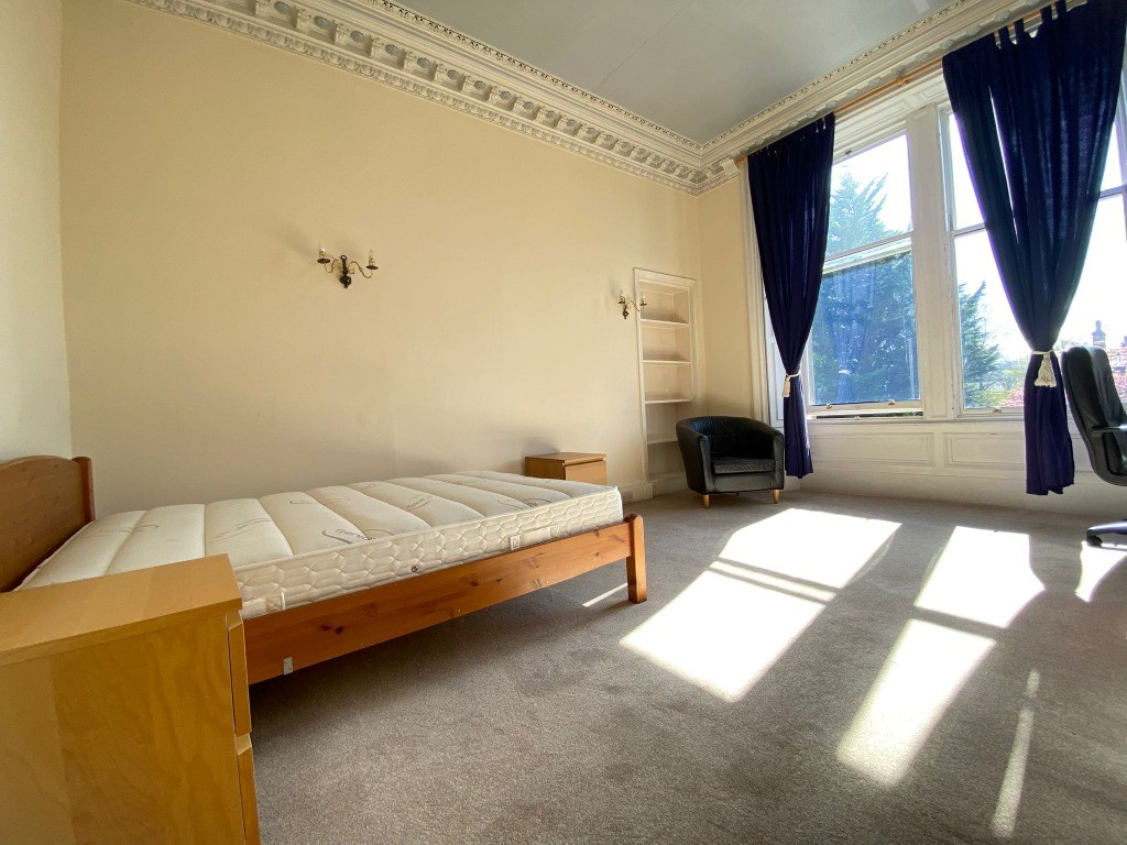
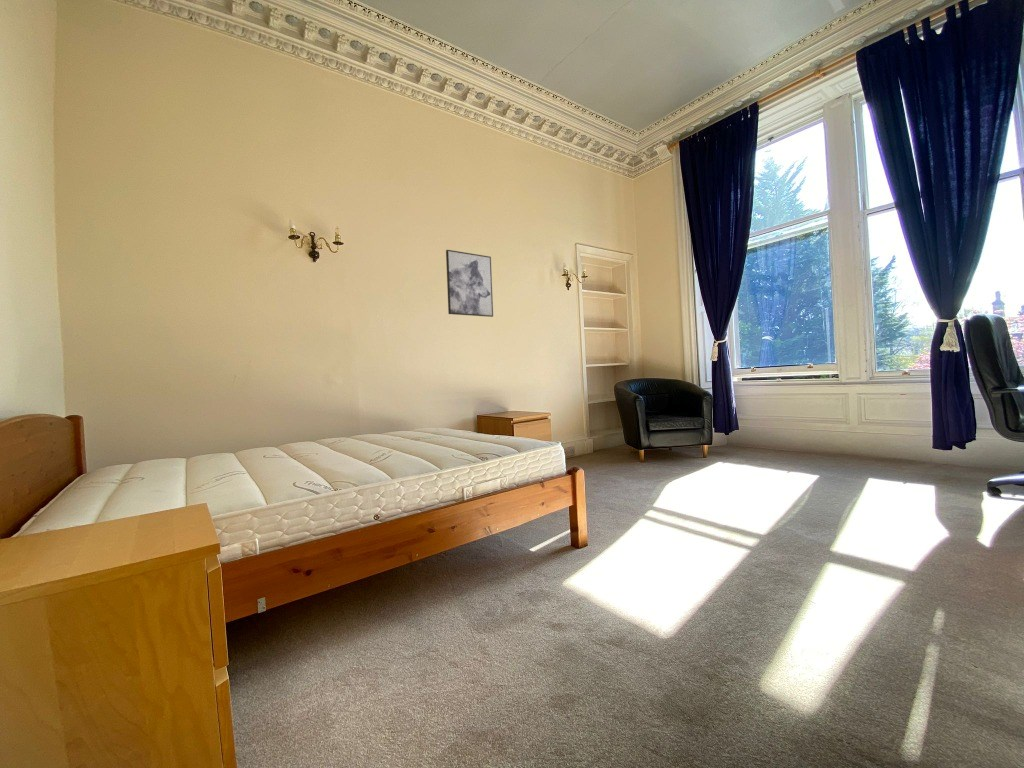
+ wall art [445,249,494,318]
